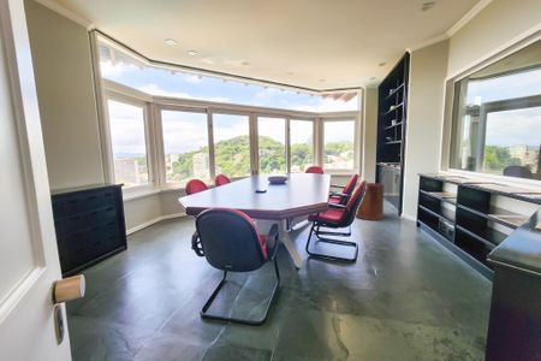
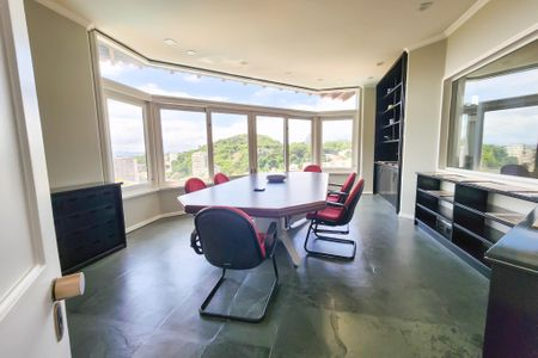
- trash can [355,182,385,221]
